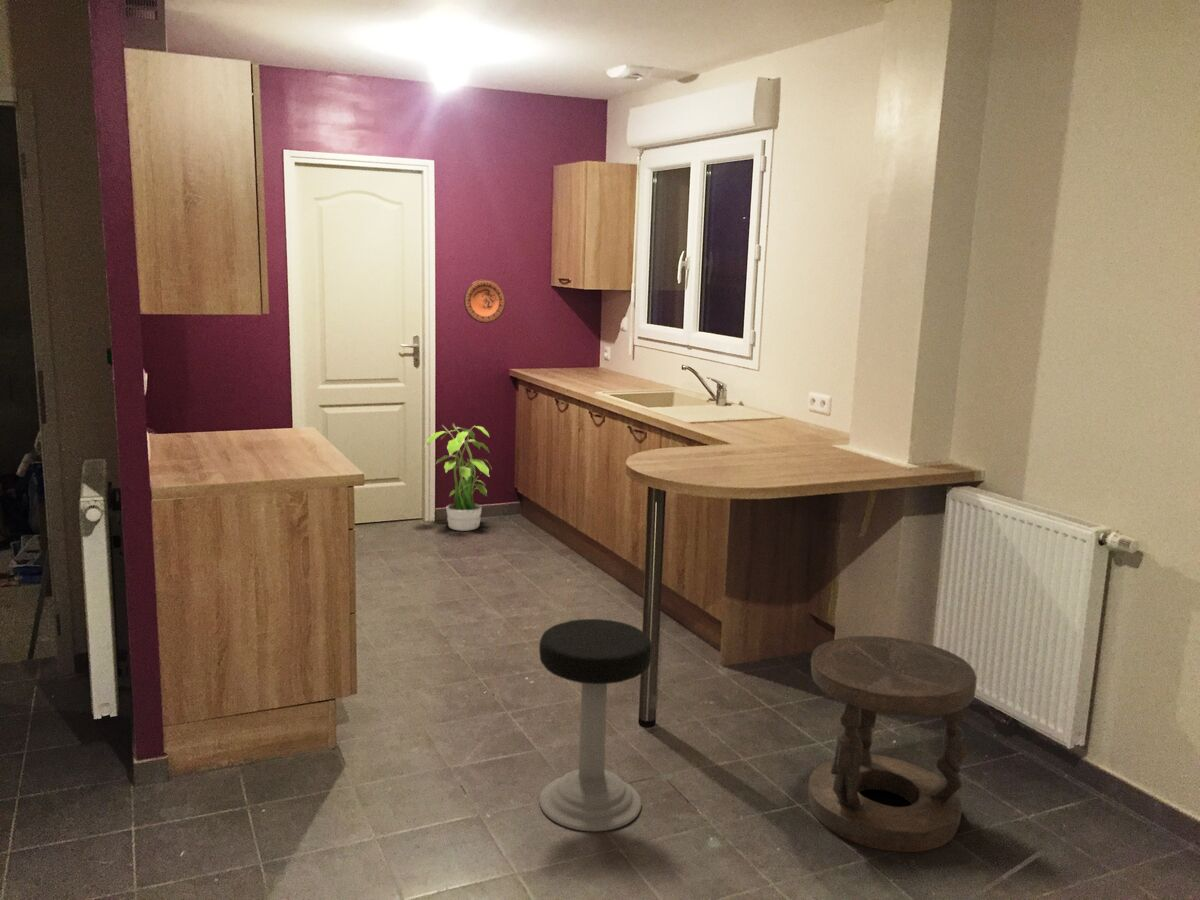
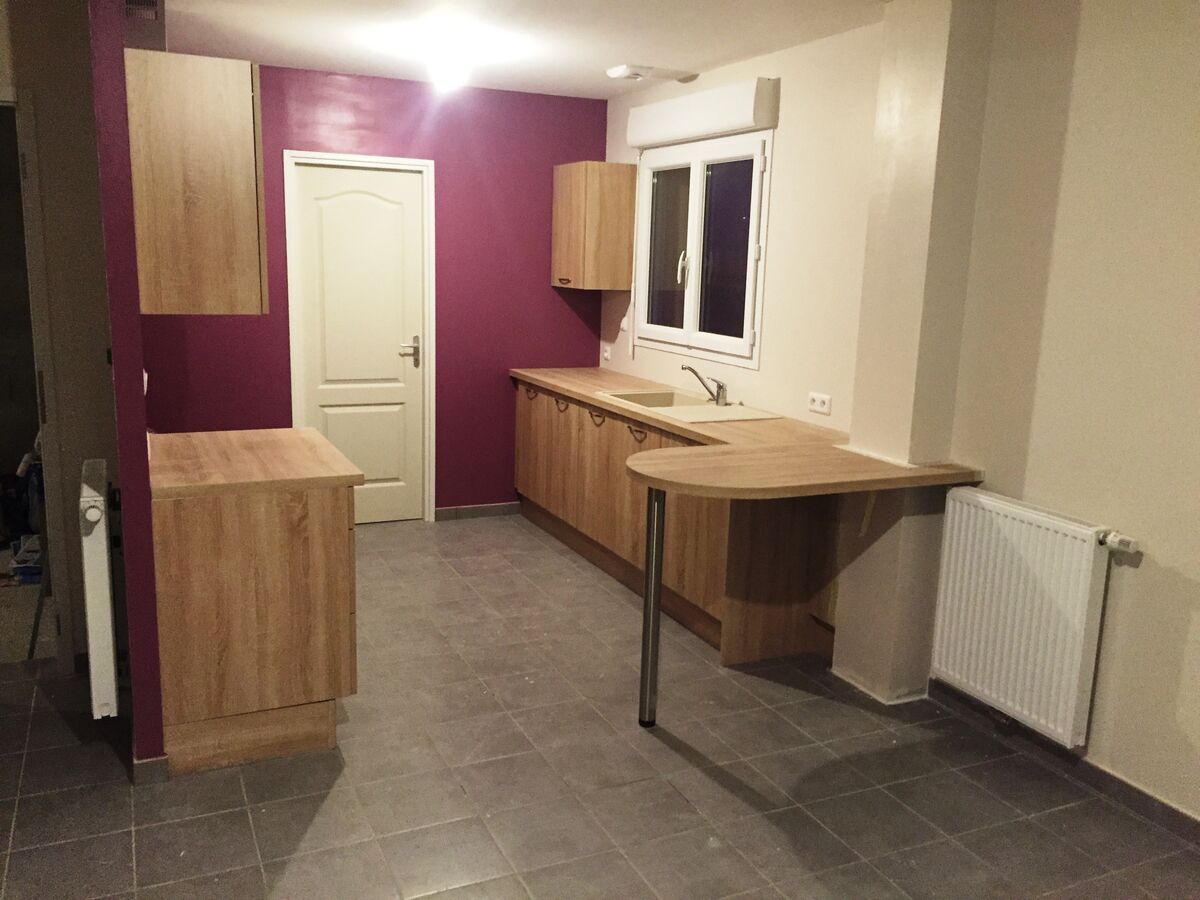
- stool [807,635,978,853]
- stool [538,618,653,832]
- potted plant [423,422,493,532]
- decorative plate [463,279,506,324]
